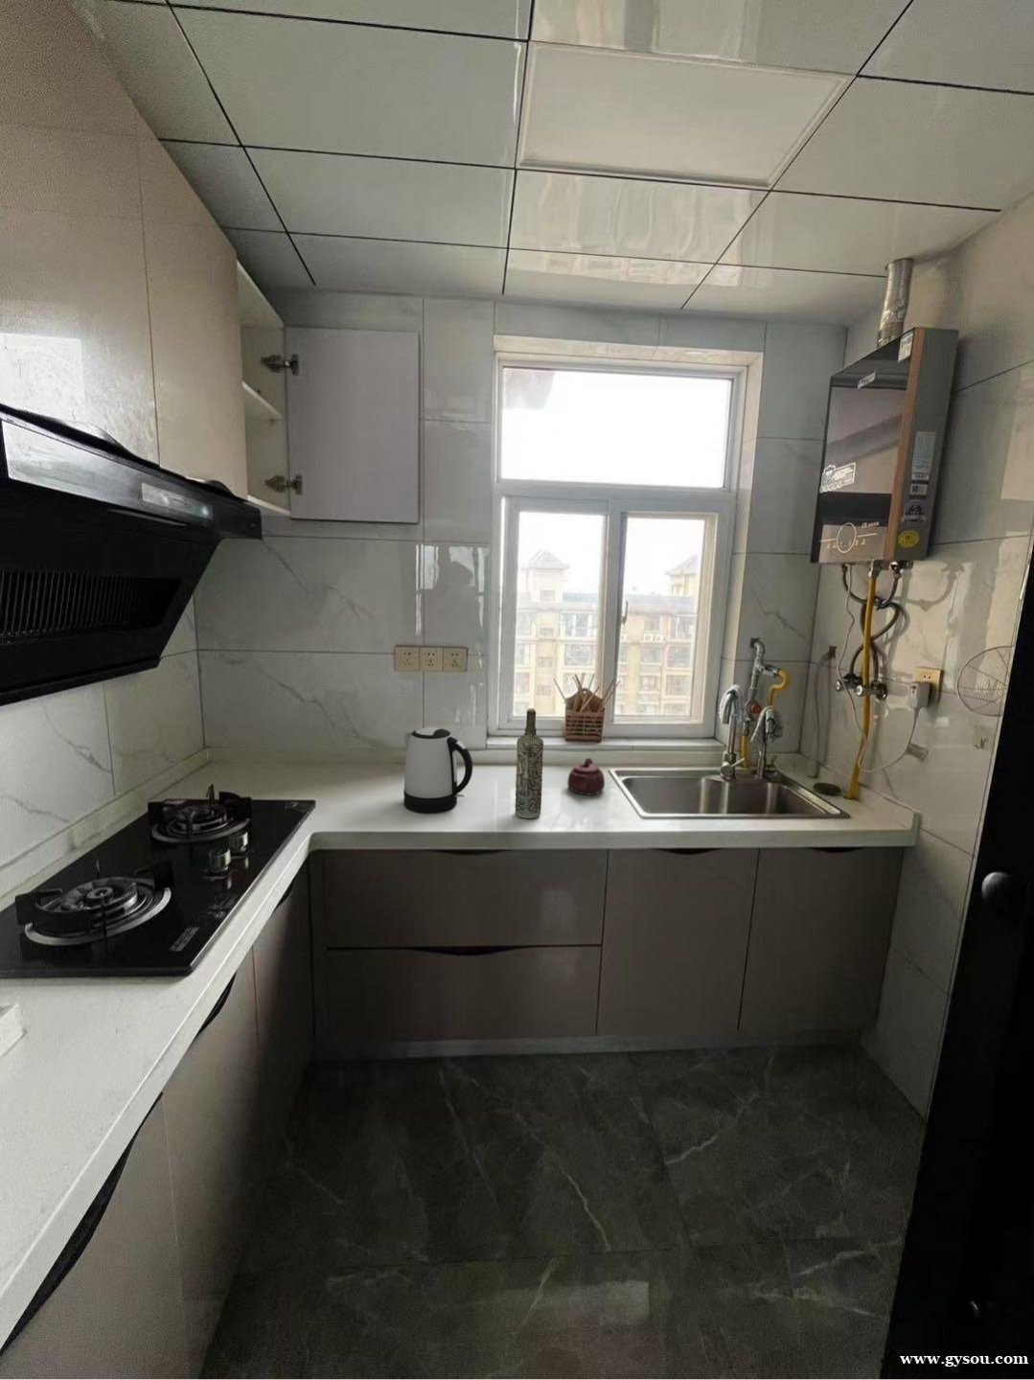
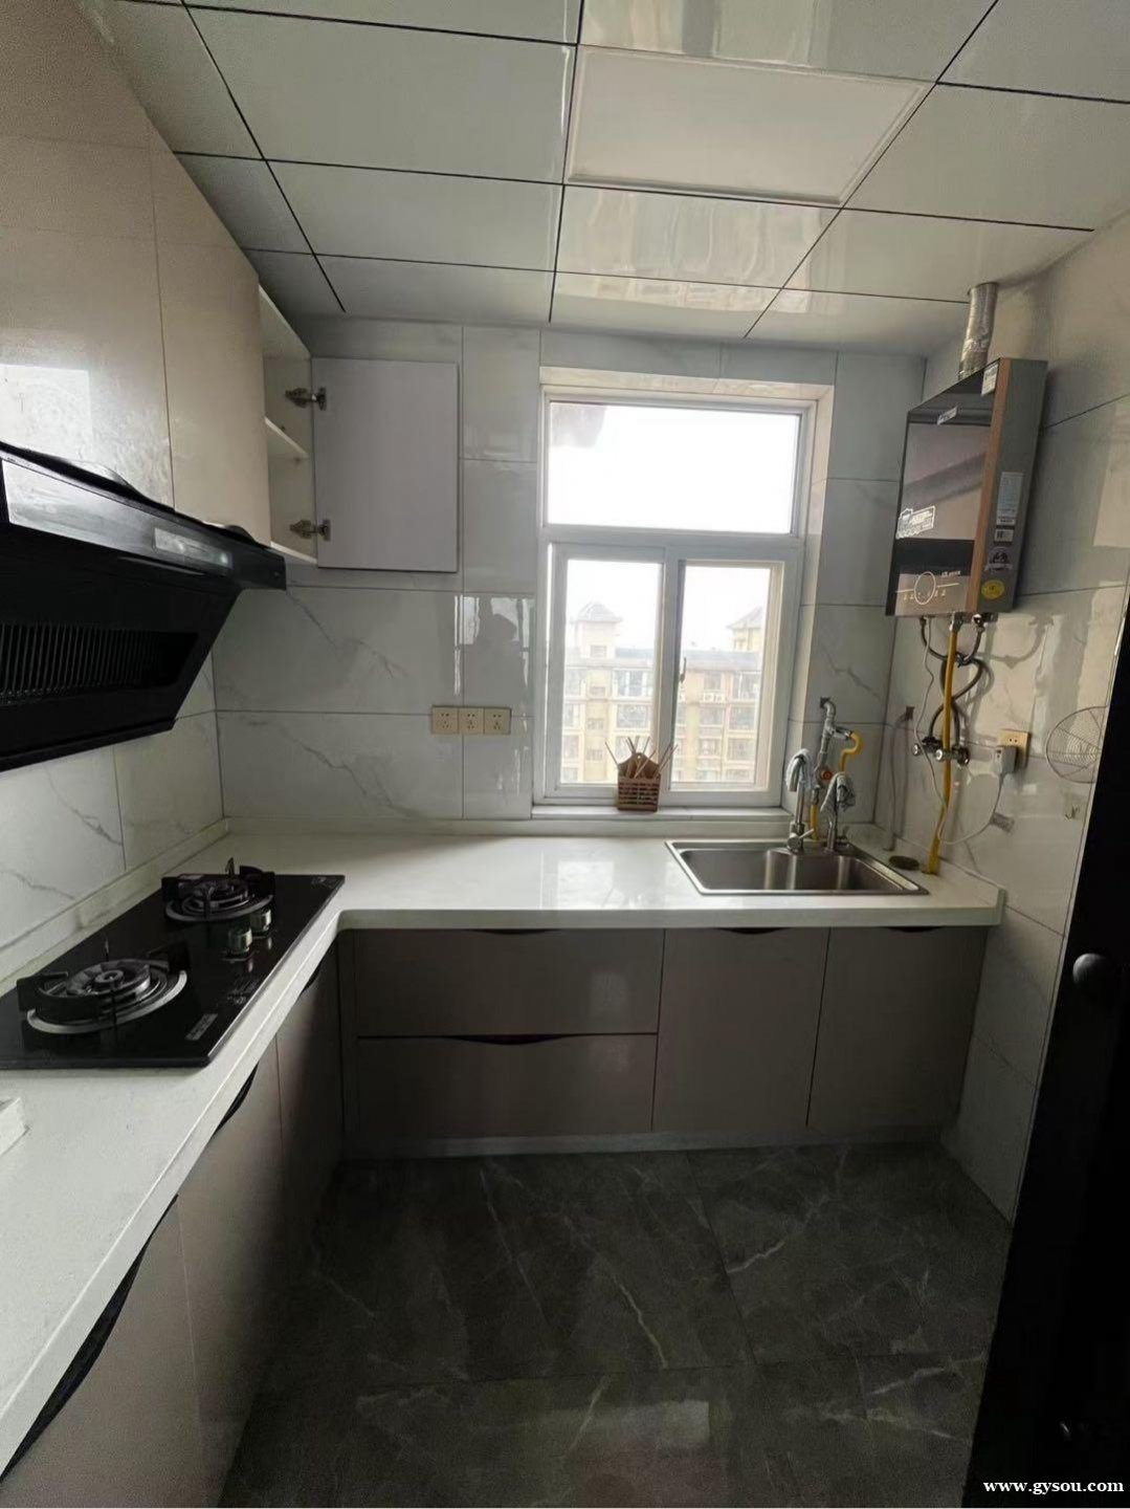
- bottle [515,707,544,820]
- teapot [566,757,606,796]
- kettle [403,726,474,813]
